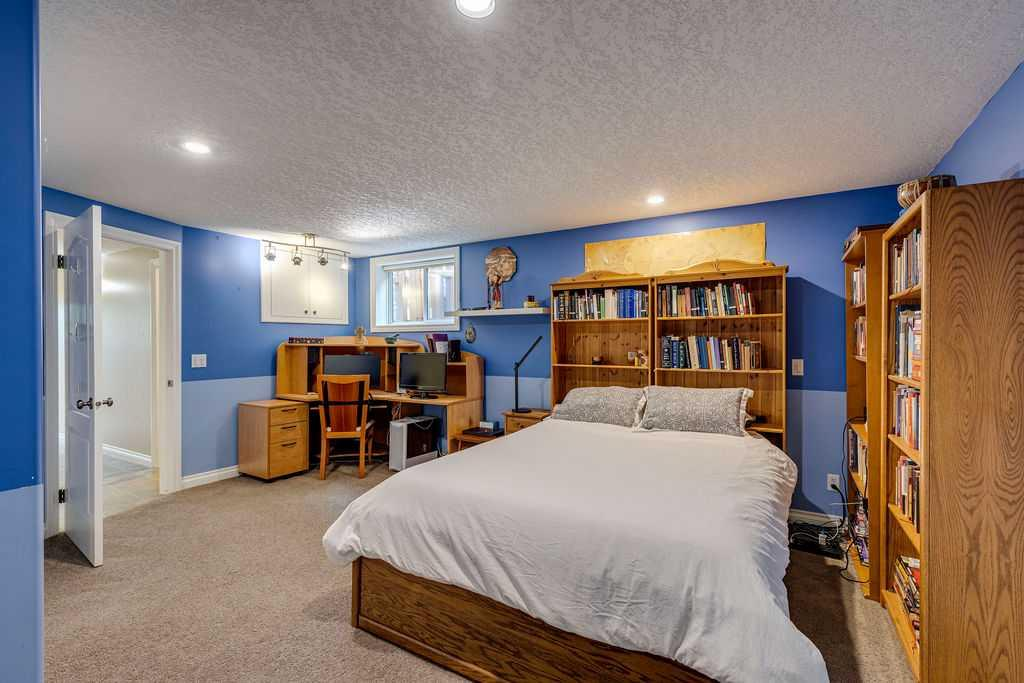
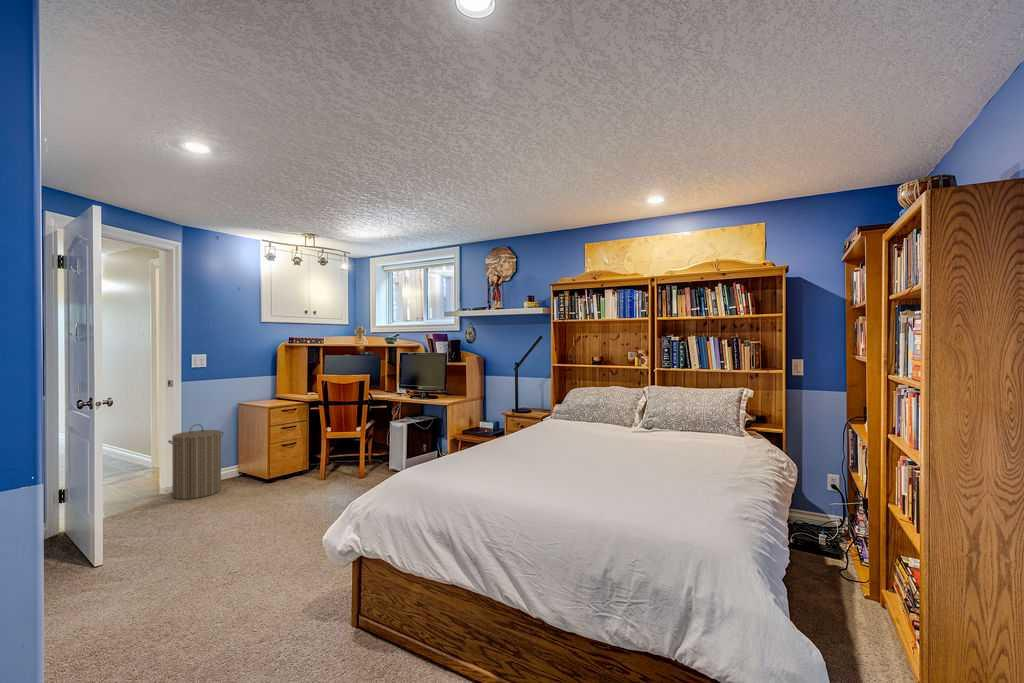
+ laundry hamper [167,423,225,500]
